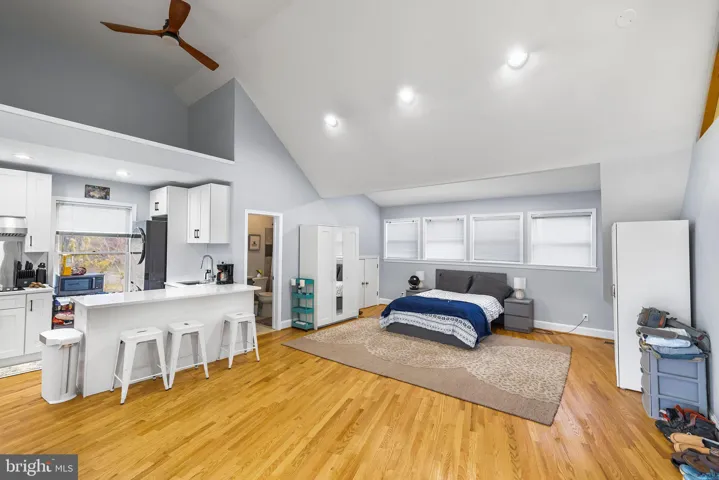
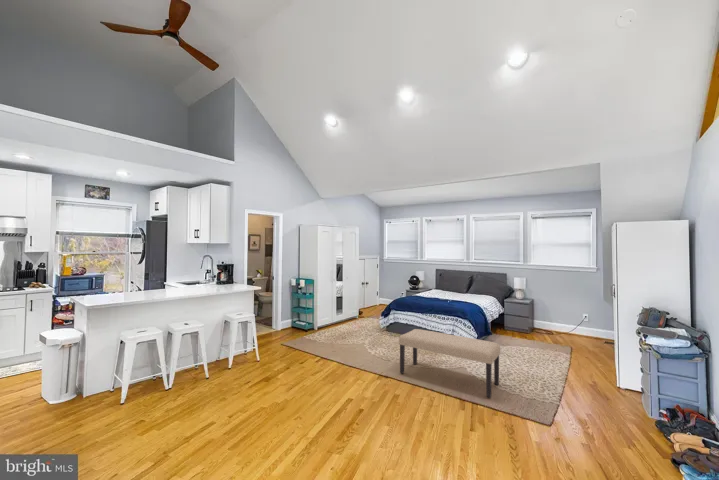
+ bench [398,328,502,399]
